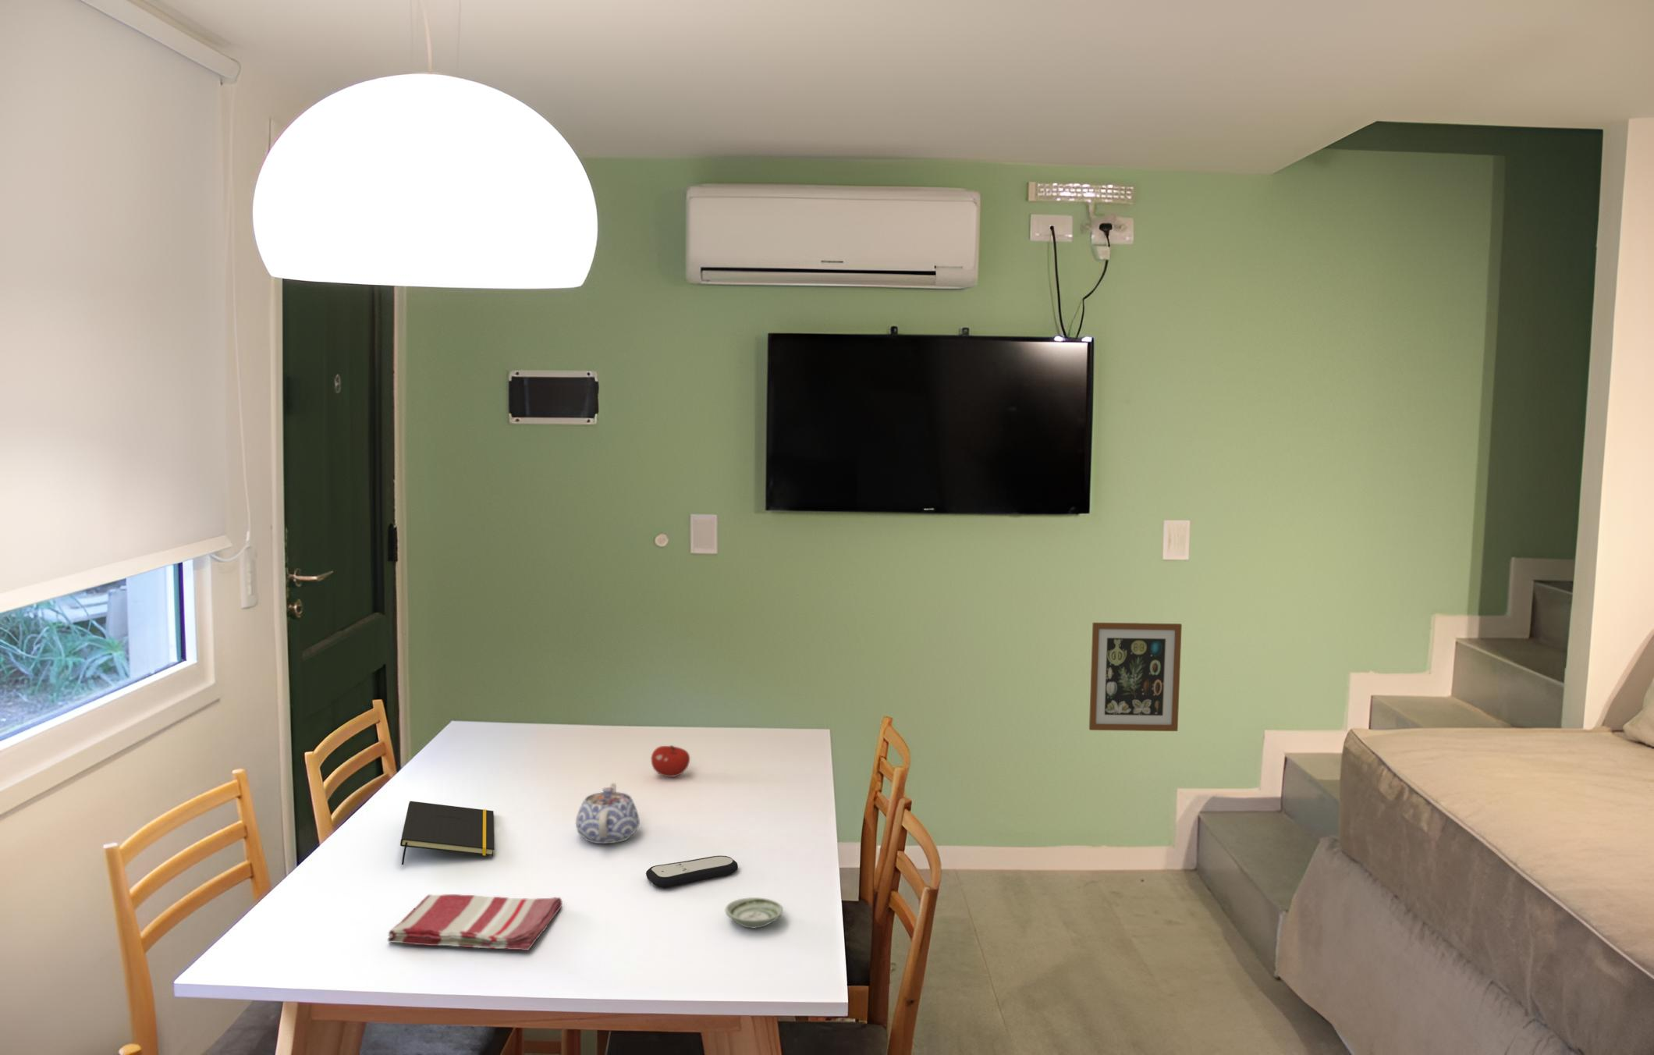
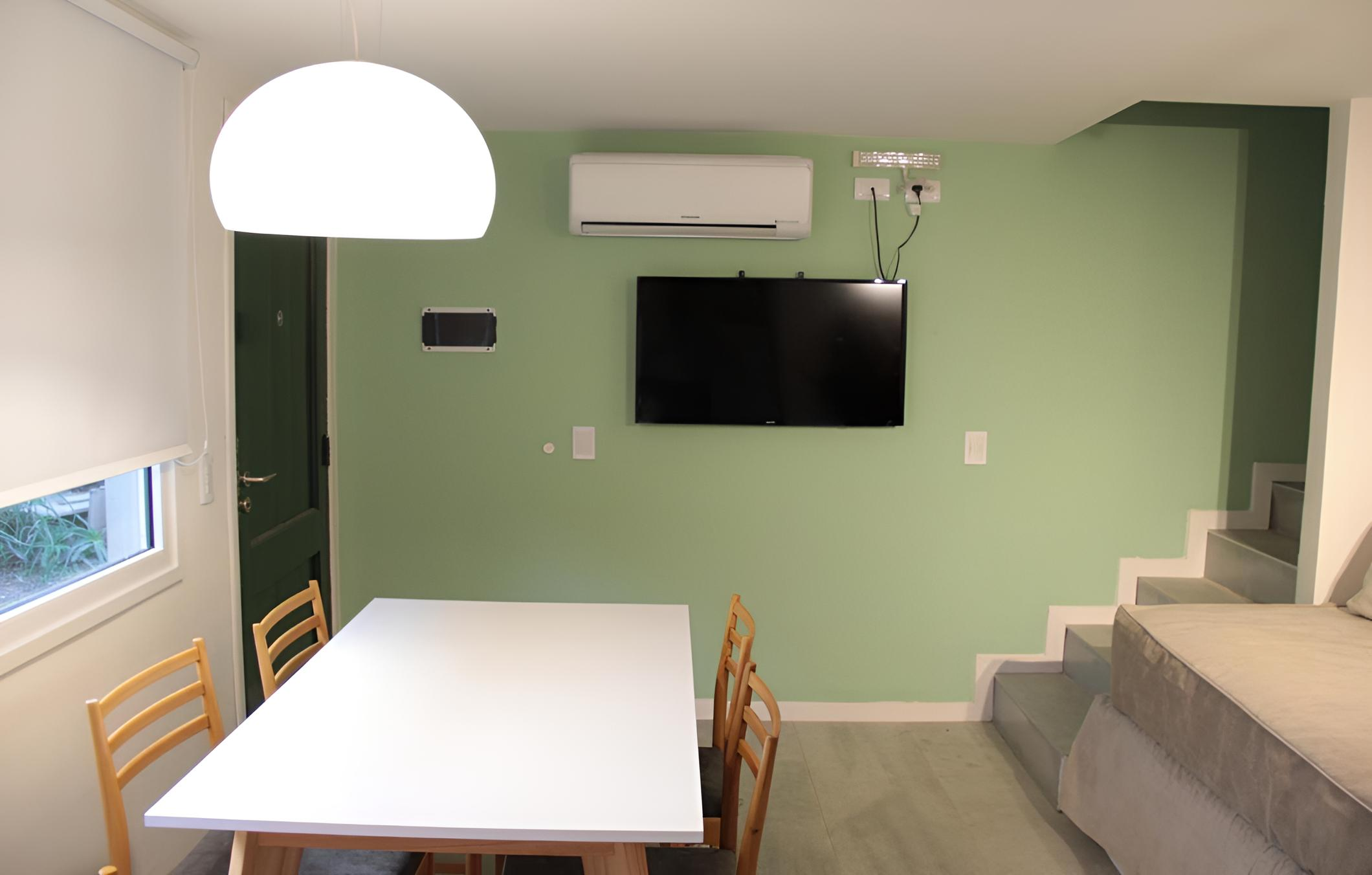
- wall art [1089,622,1183,732]
- notepad [399,801,495,866]
- saucer [725,897,784,928]
- dish towel [387,893,563,951]
- remote control [645,855,739,889]
- teapot [575,781,640,844]
- fruit [650,744,691,778]
